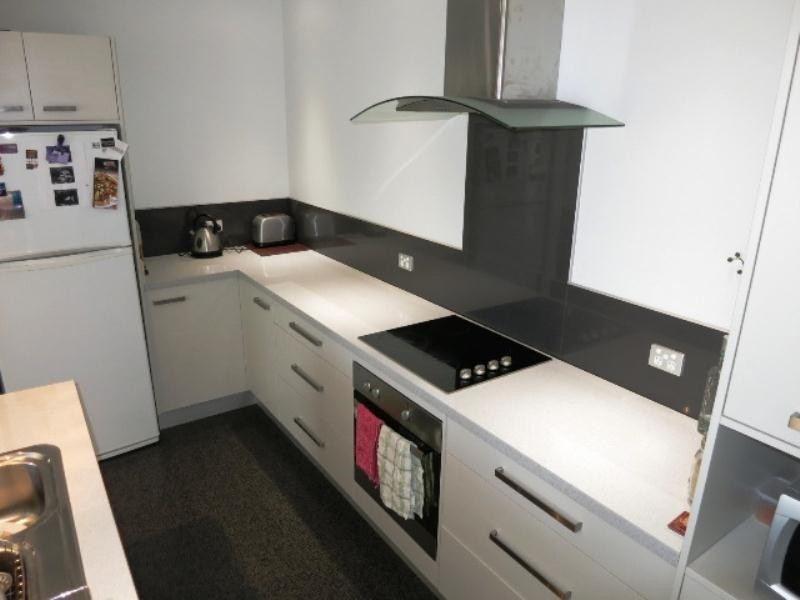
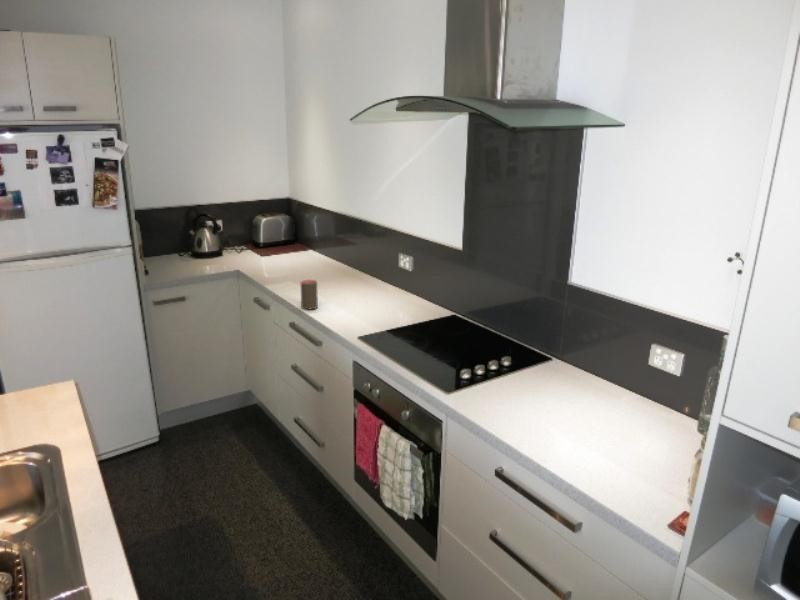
+ cup [300,279,319,311]
